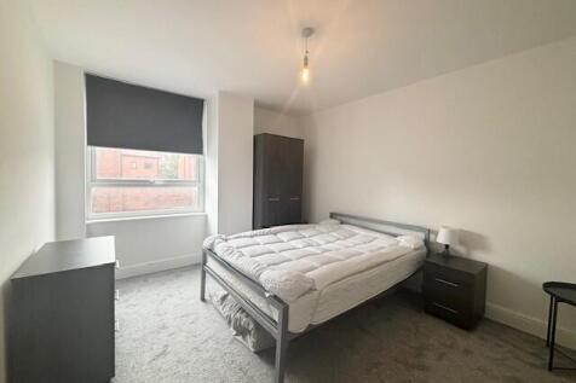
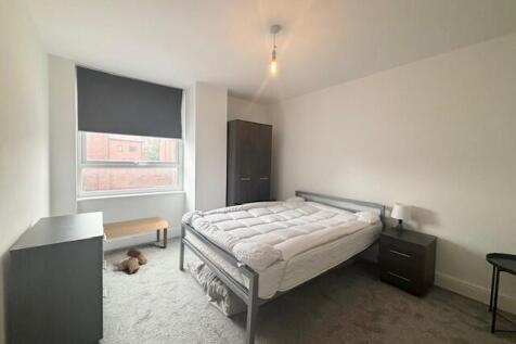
+ bench [102,216,169,250]
+ boots [117,249,149,275]
